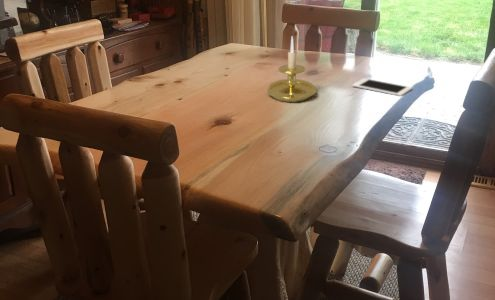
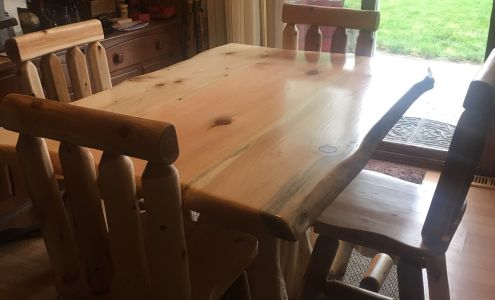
- cell phone [351,77,413,97]
- candle holder [266,35,317,104]
